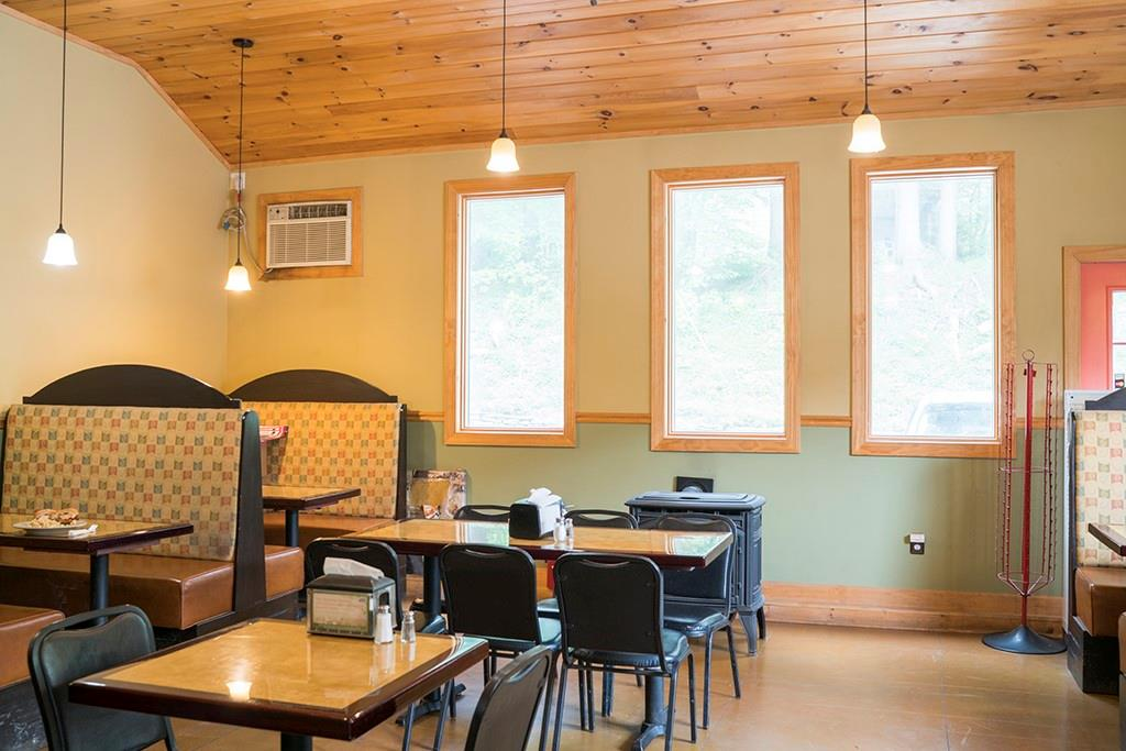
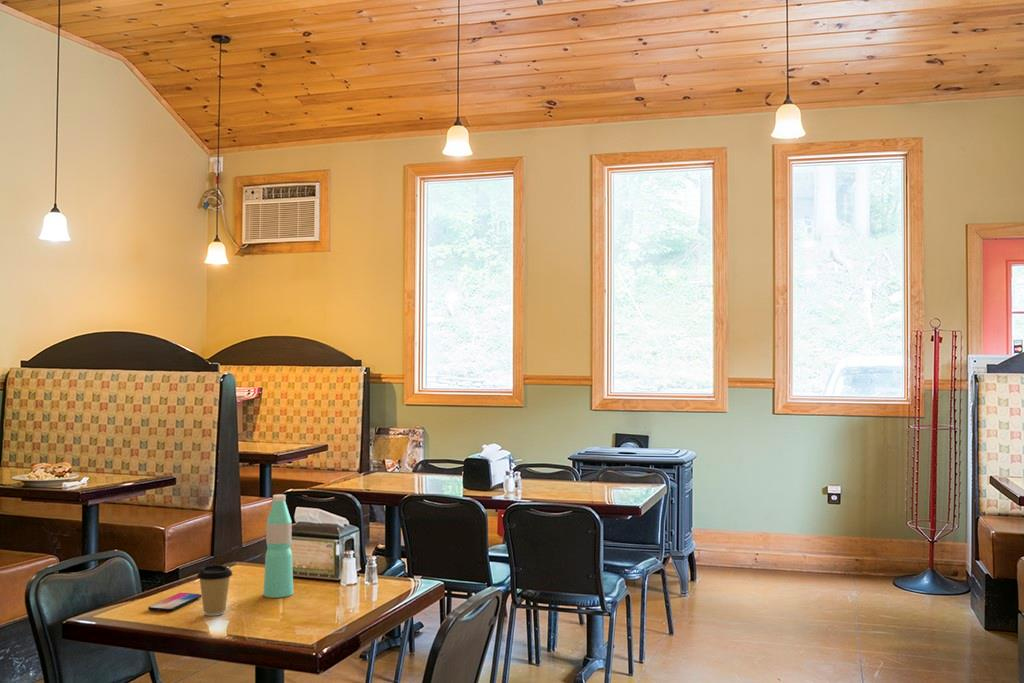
+ coffee cup [196,564,234,617]
+ water bottle [262,493,294,599]
+ smartphone [147,592,202,613]
